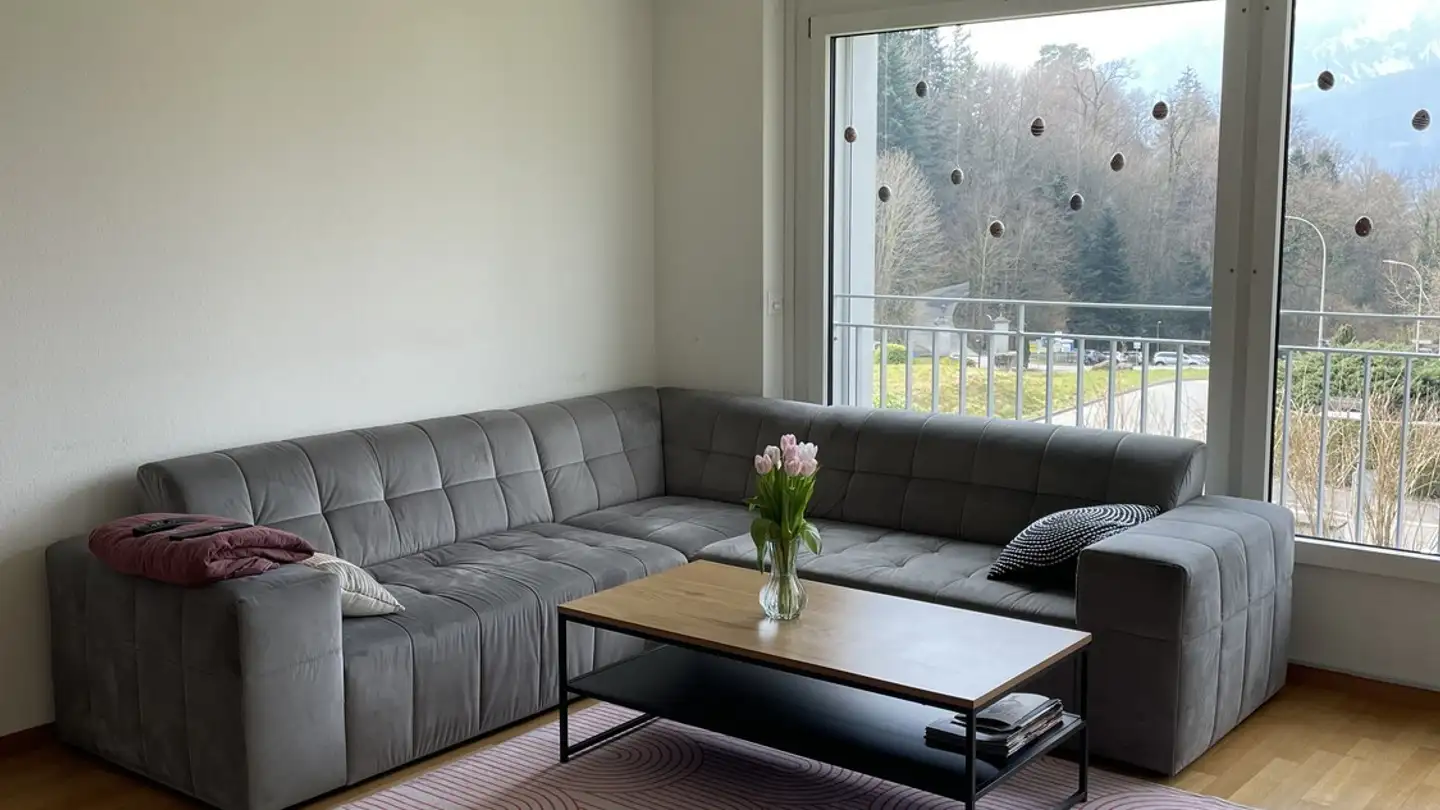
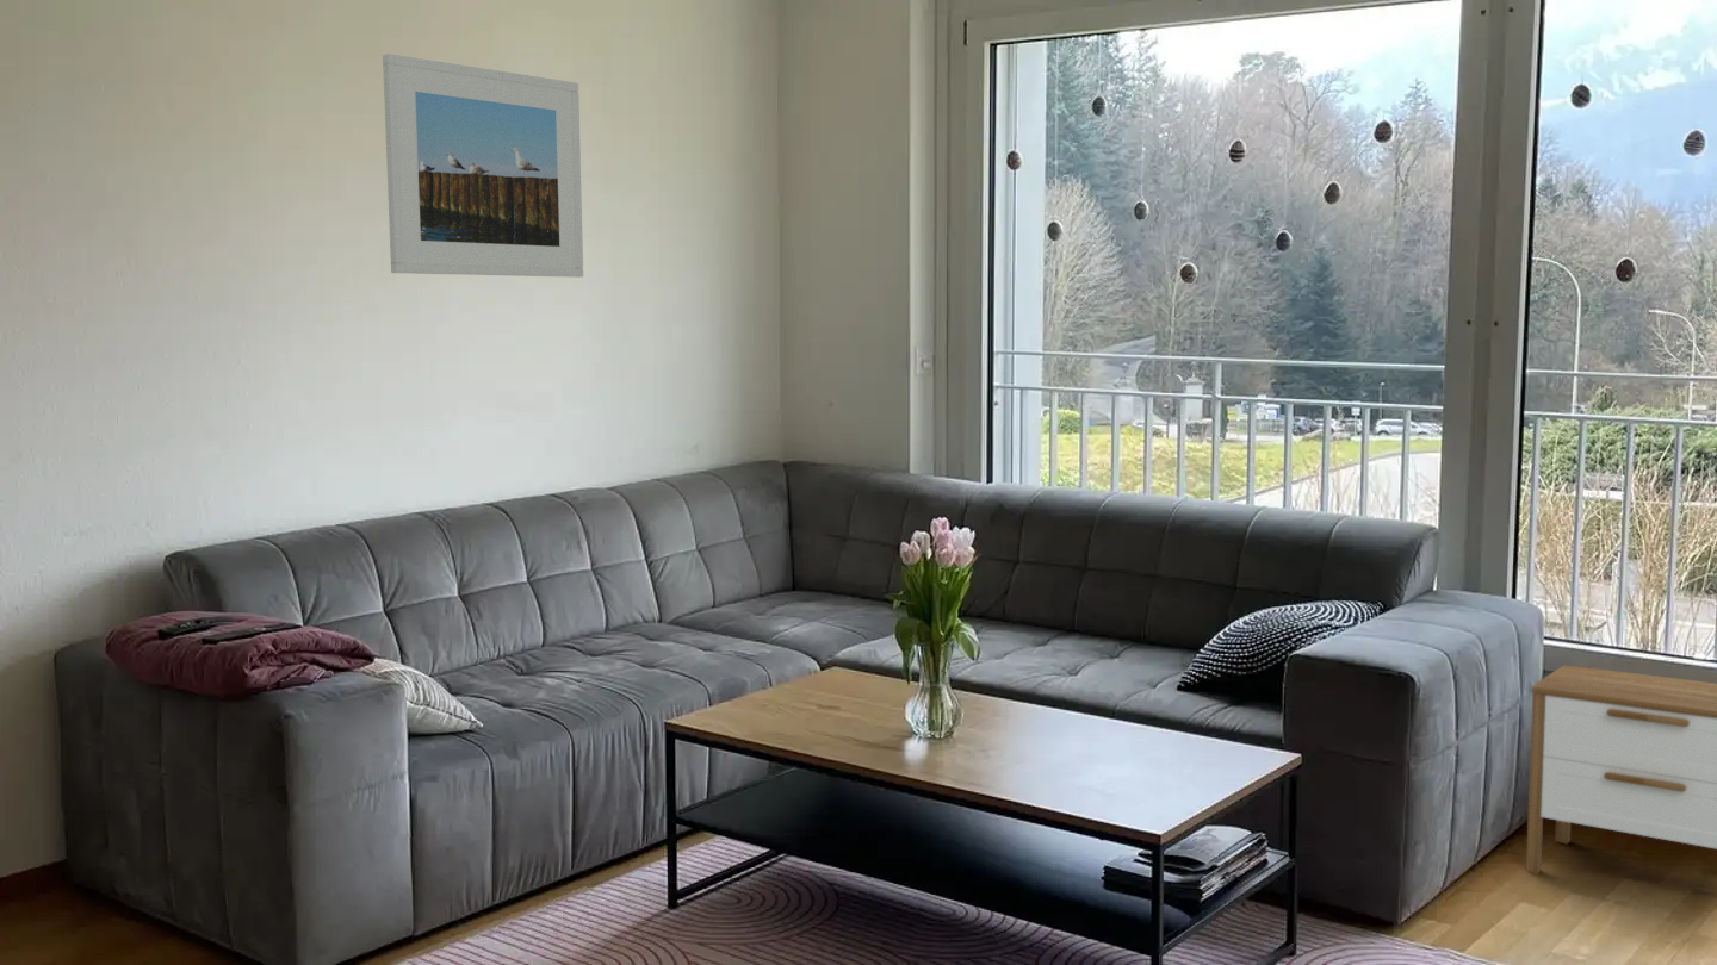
+ nightstand [1525,664,1717,876]
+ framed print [382,52,584,279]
